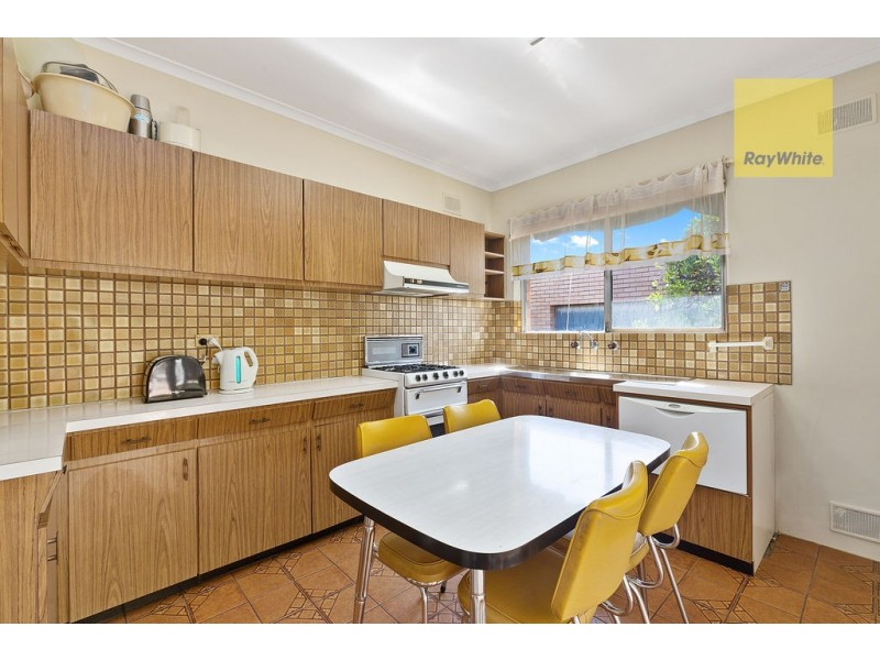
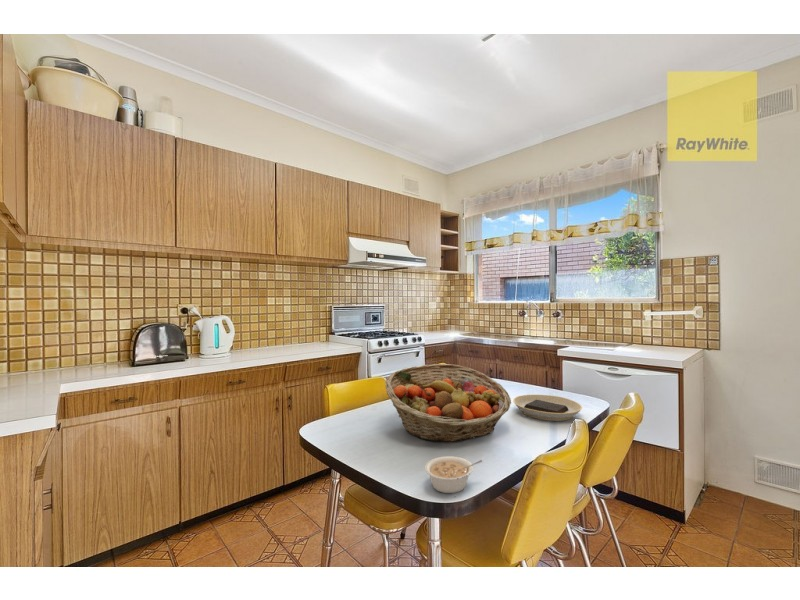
+ fruit basket [384,363,512,443]
+ legume [424,455,484,494]
+ plate [512,394,583,422]
